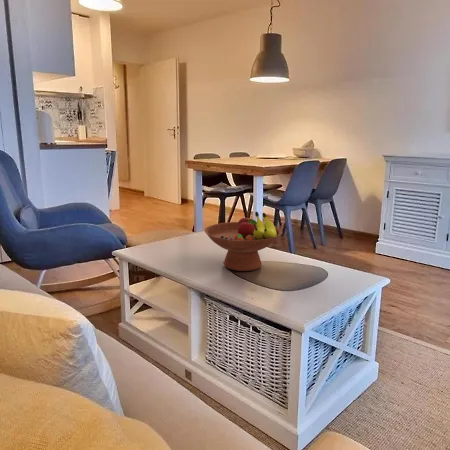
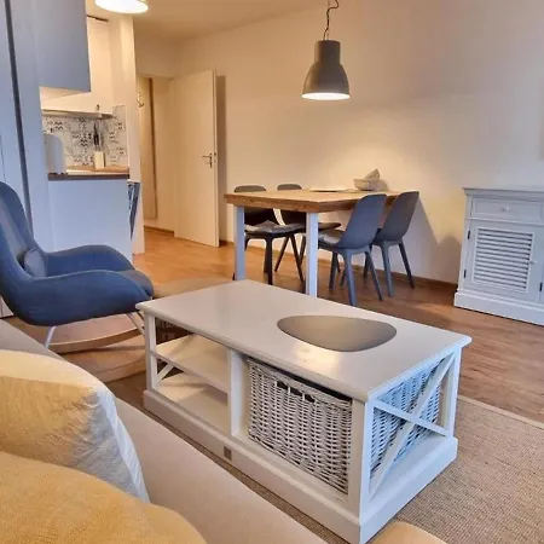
- fruit bowl [204,211,283,272]
